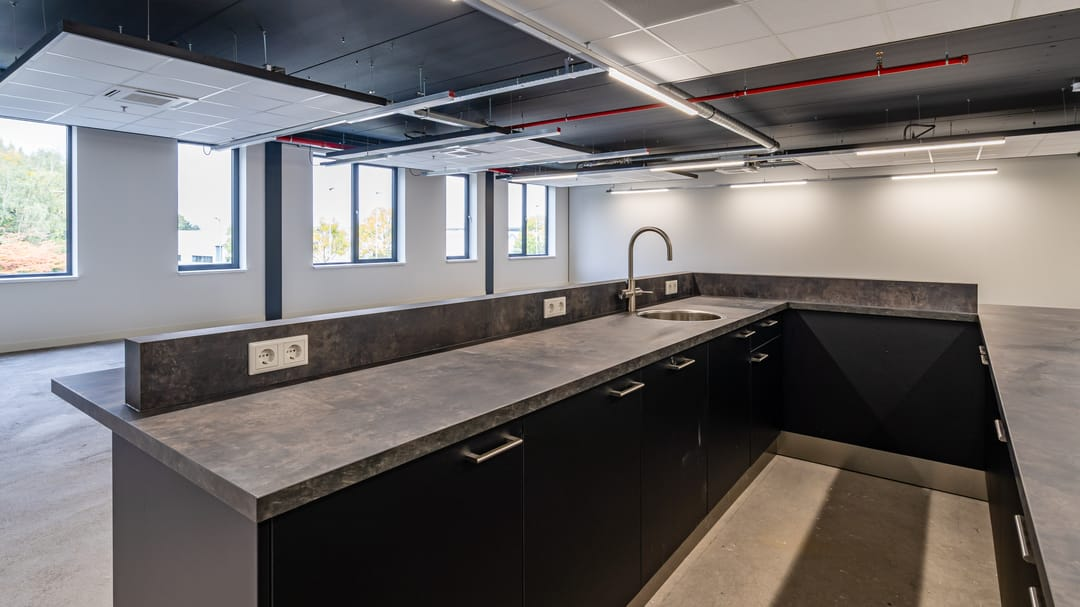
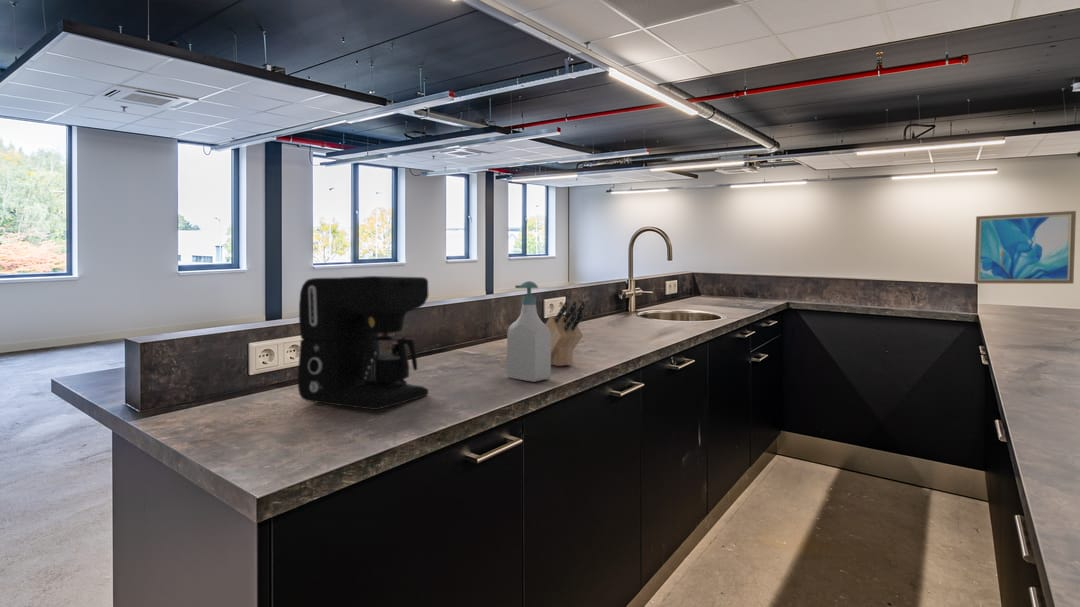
+ soap bottle [506,280,552,383]
+ coffee maker [297,275,429,411]
+ wall art [973,210,1077,285]
+ knife block [545,300,587,367]
